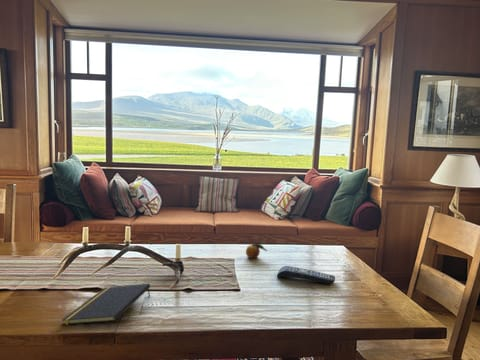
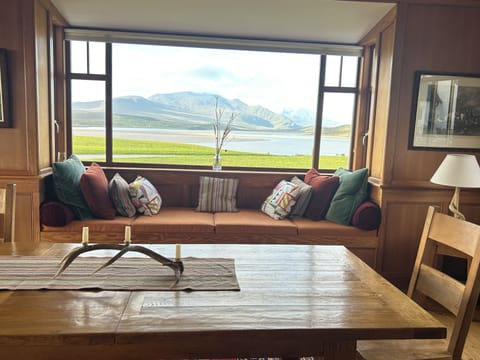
- notepad [60,283,151,326]
- fruit [245,242,269,260]
- remote control [276,265,336,285]
